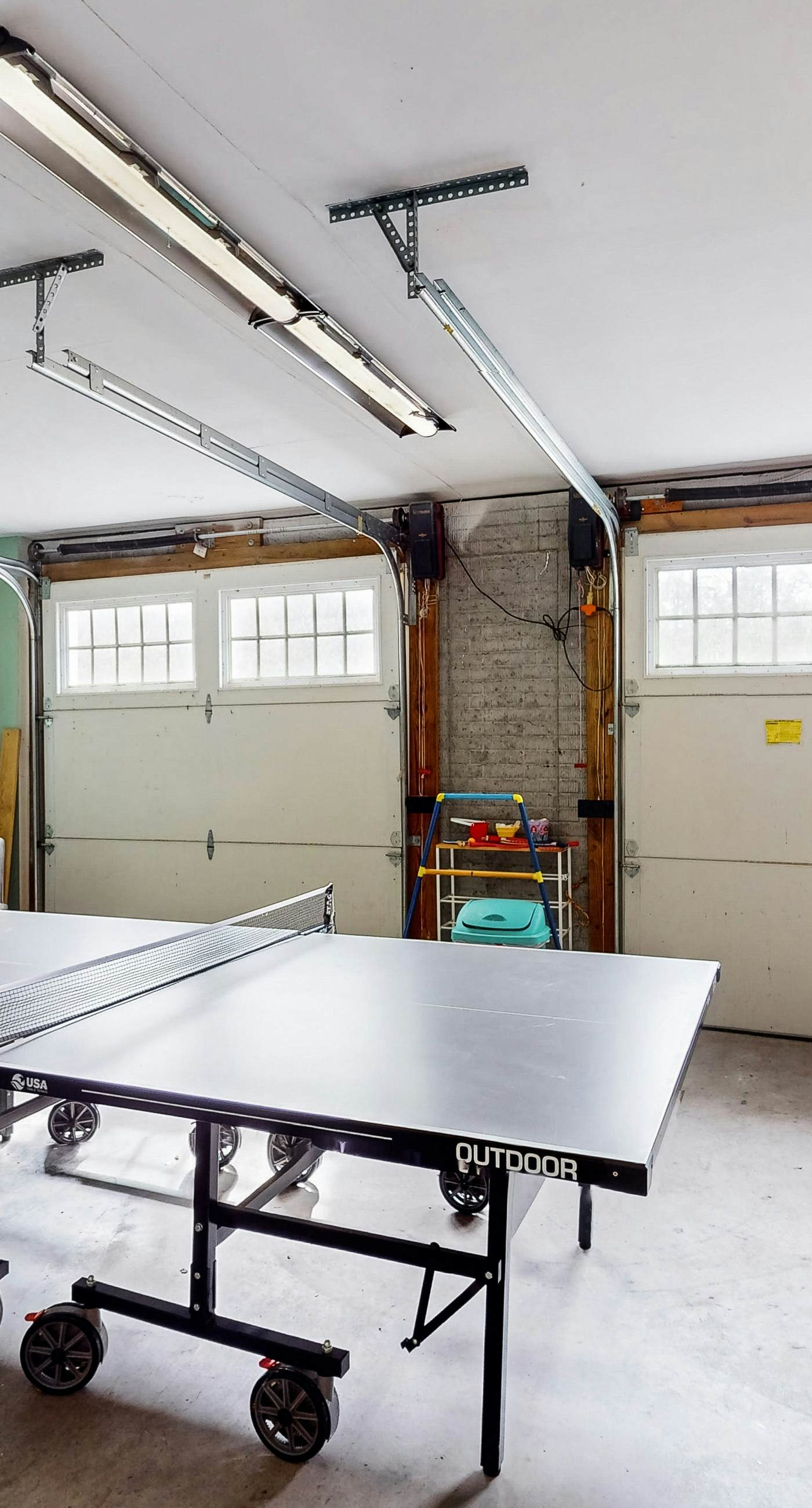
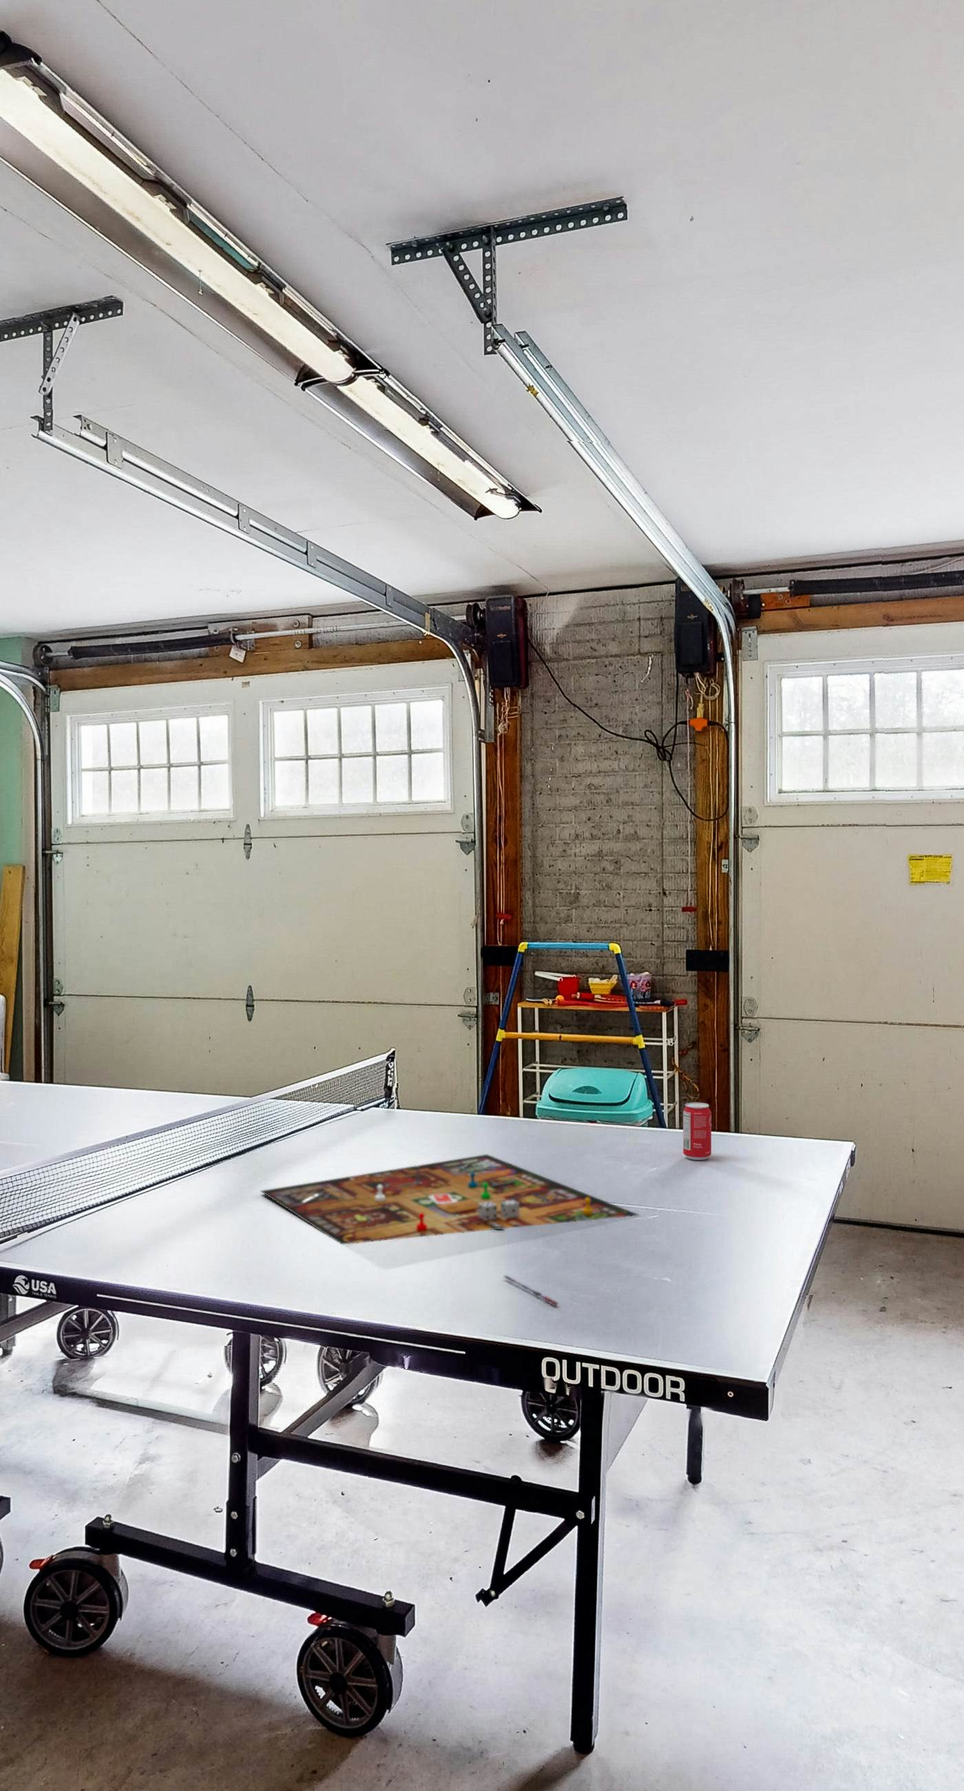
+ gameboard [260,1154,640,1245]
+ pen [502,1274,558,1306]
+ beverage can [683,1101,712,1160]
